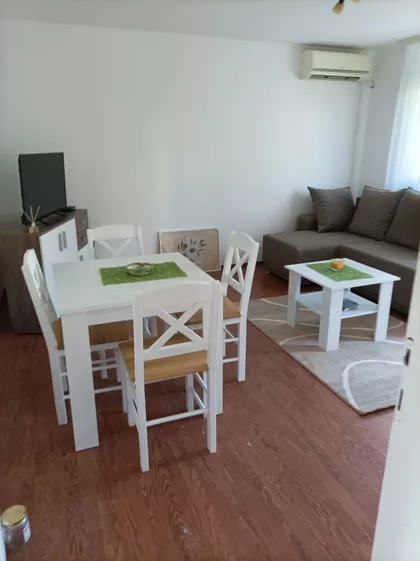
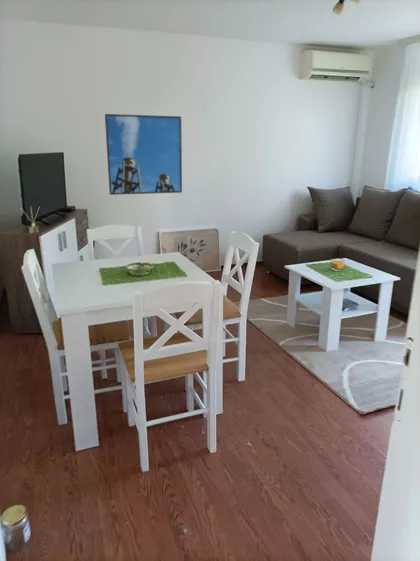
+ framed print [104,113,183,196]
